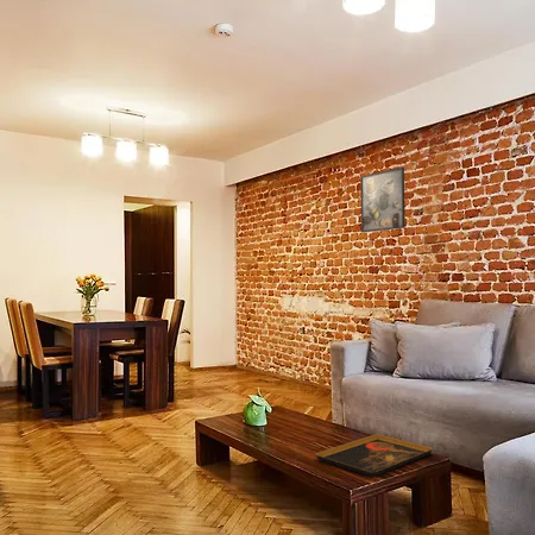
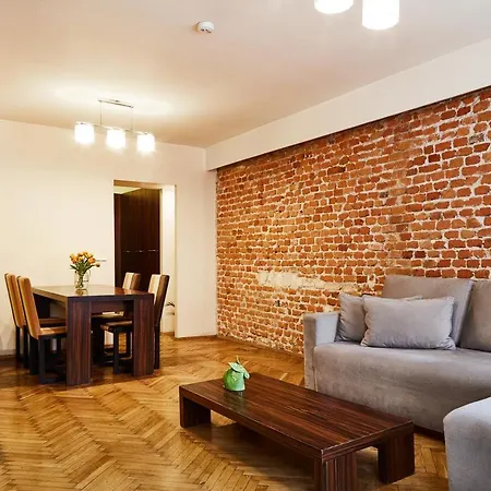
- decorative tray [315,434,434,478]
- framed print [360,165,407,234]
